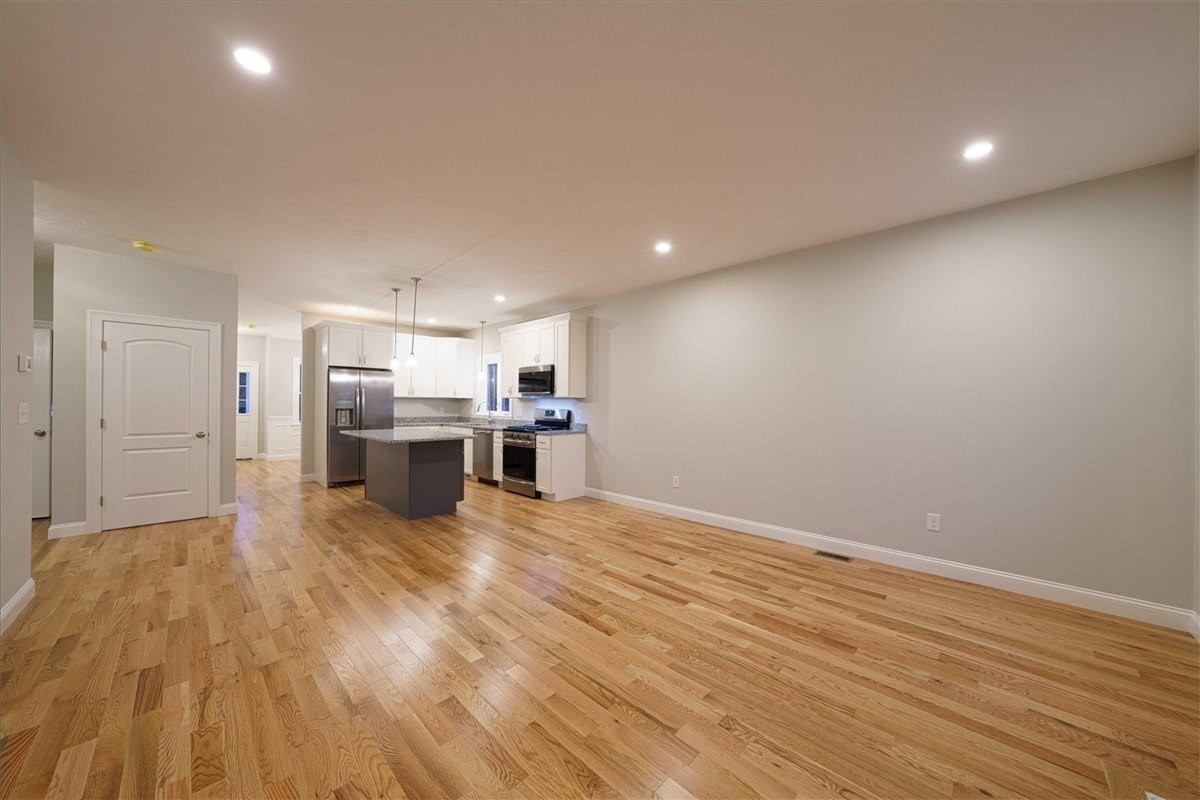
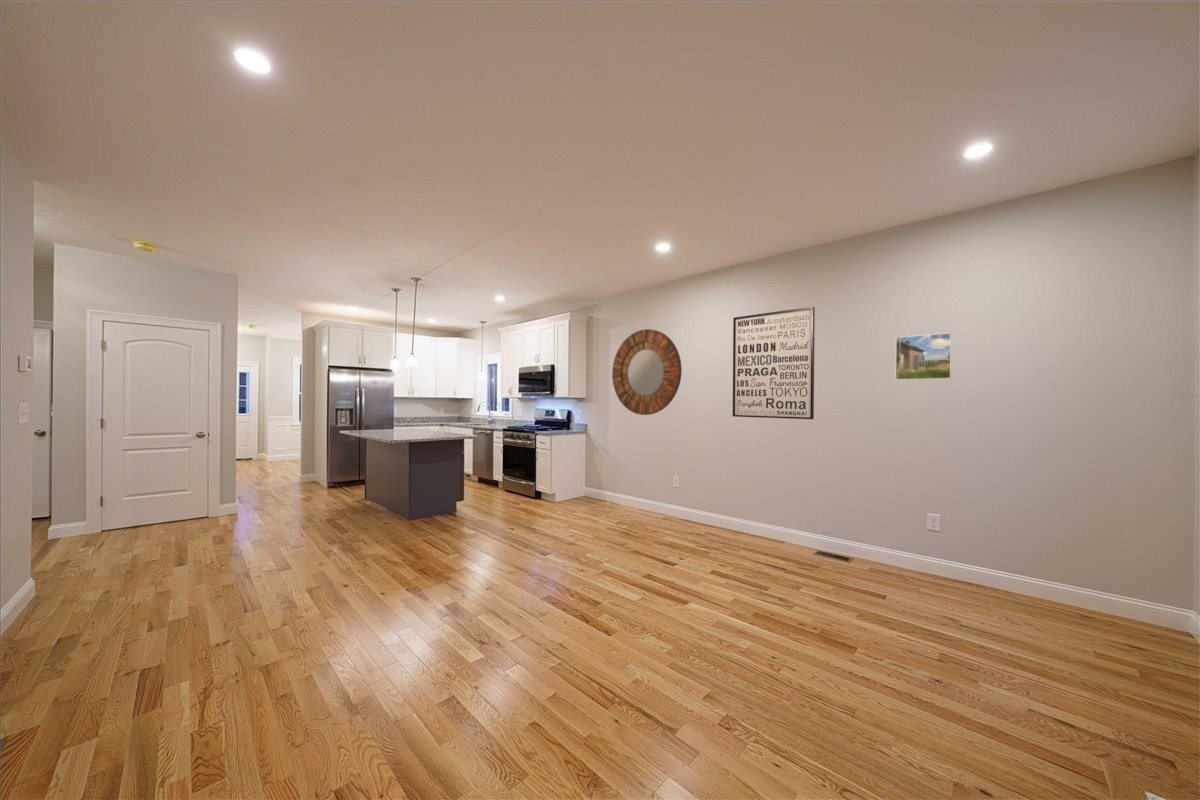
+ wall art [732,306,816,420]
+ home mirror [611,328,683,416]
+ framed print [894,332,952,381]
